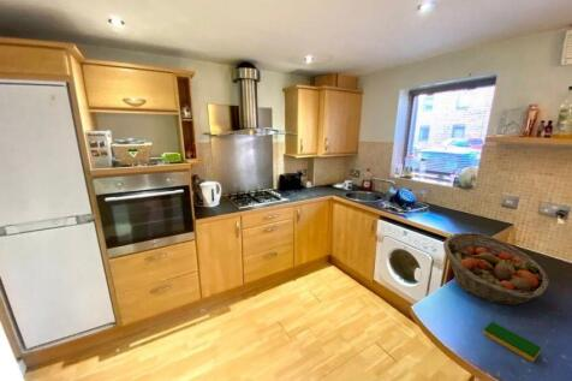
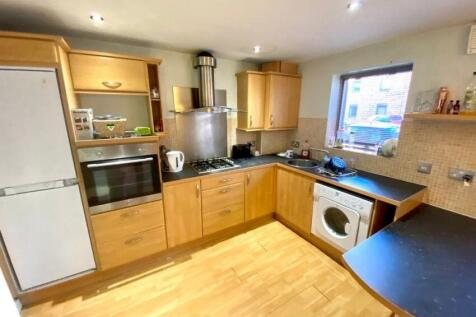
- dish sponge [482,321,542,363]
- fruit basket [442,231,550,306]
